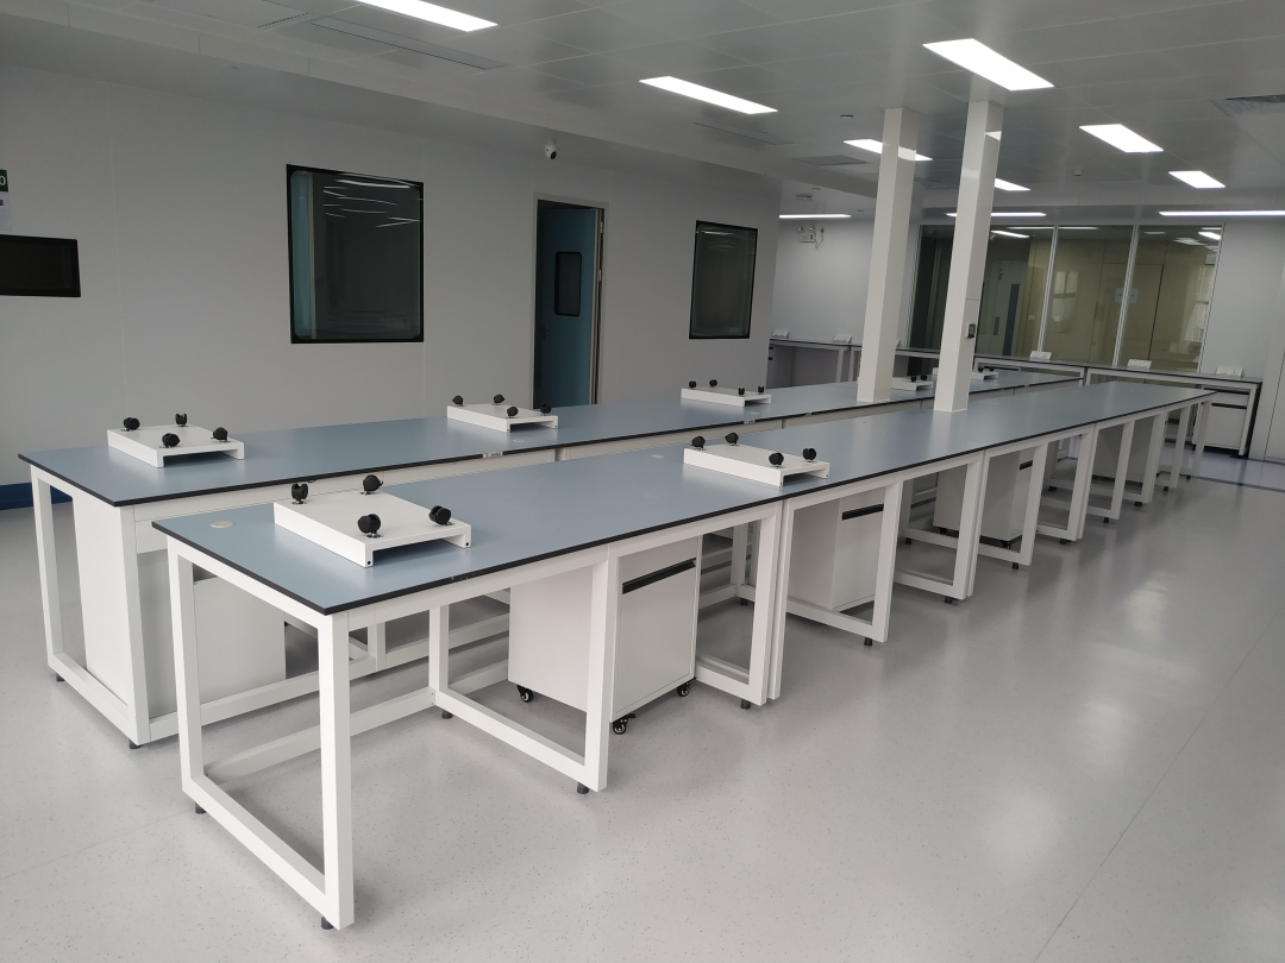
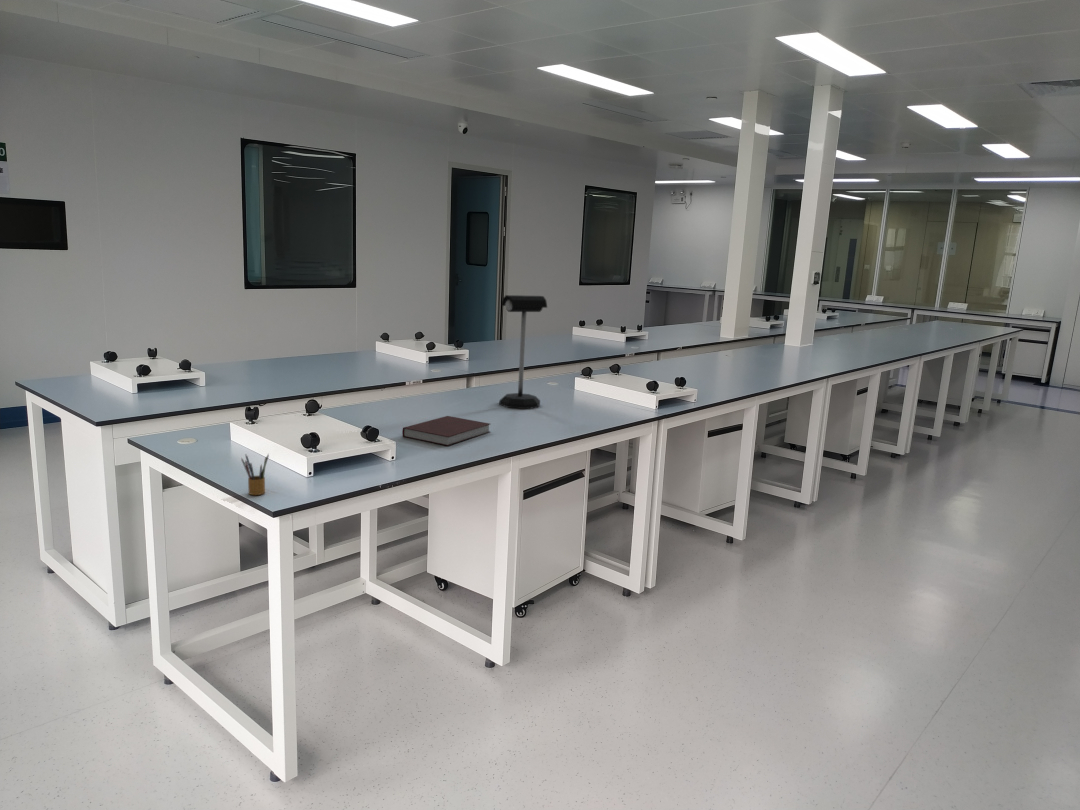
+ notebook [401,415,491,447]
+ mailbox [498,294,548,410]
+ pencil box [240,453,270,496]
